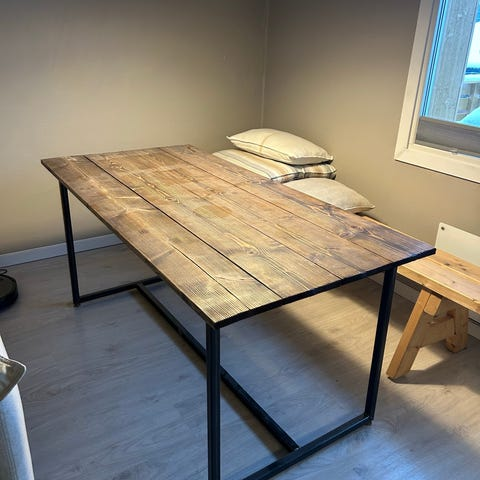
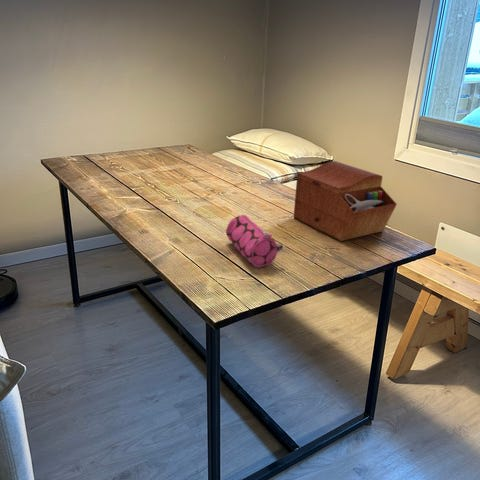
+ pencil case [225,214,284,268]
+ sewing box [293,160,398,242]
